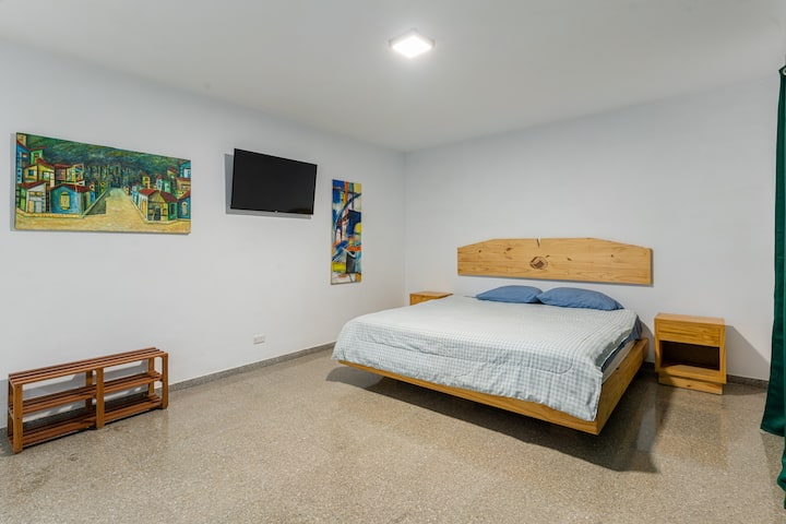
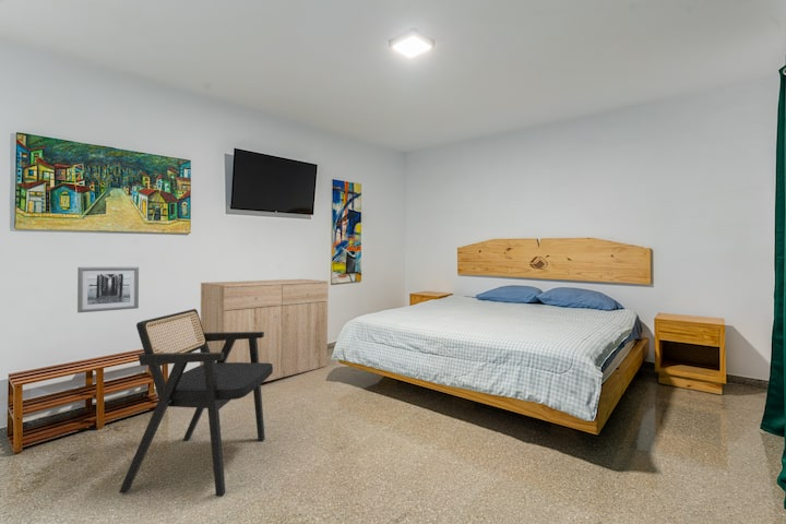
+ wall art [76,265,140,313]
+ dresser [199,278,330,383]
+ armchair [118,308,273,497]
